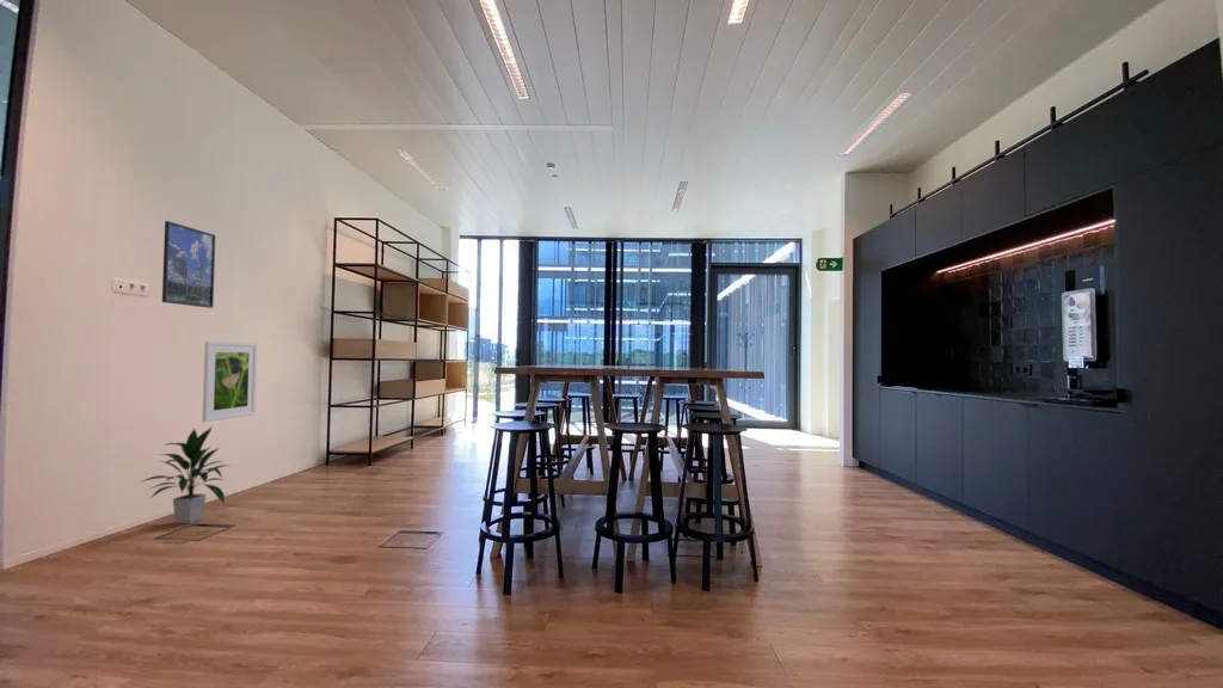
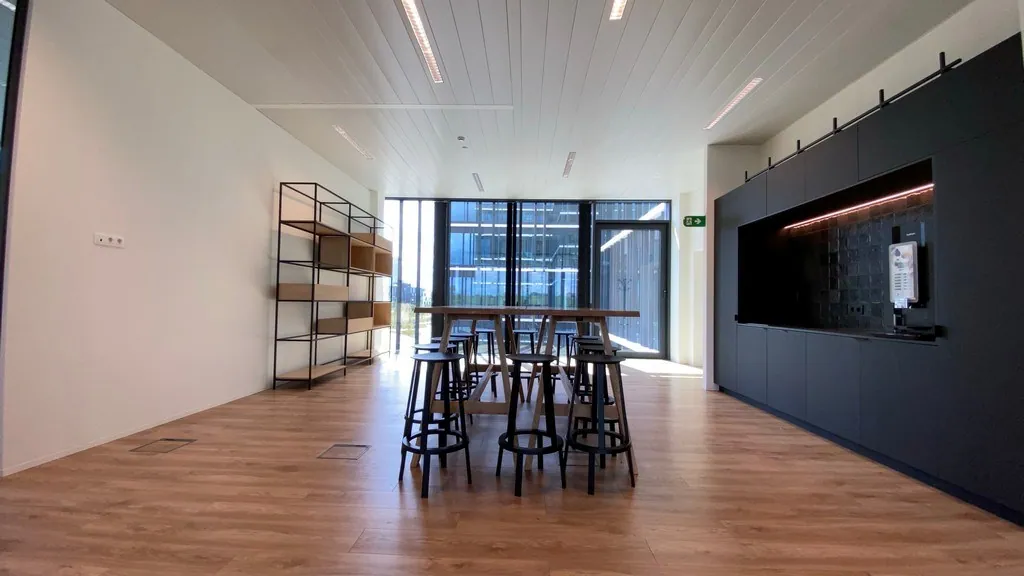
- indoor plant [139,425,231,524]
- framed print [201,340,258,423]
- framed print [161,220,216,309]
